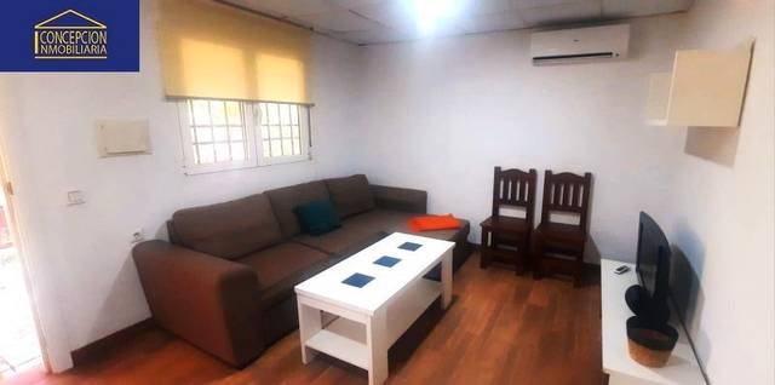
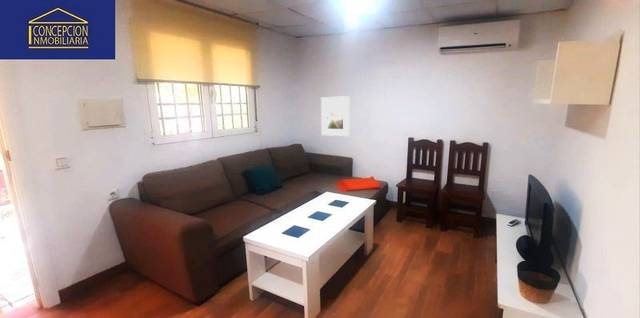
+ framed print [320,95,350,137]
